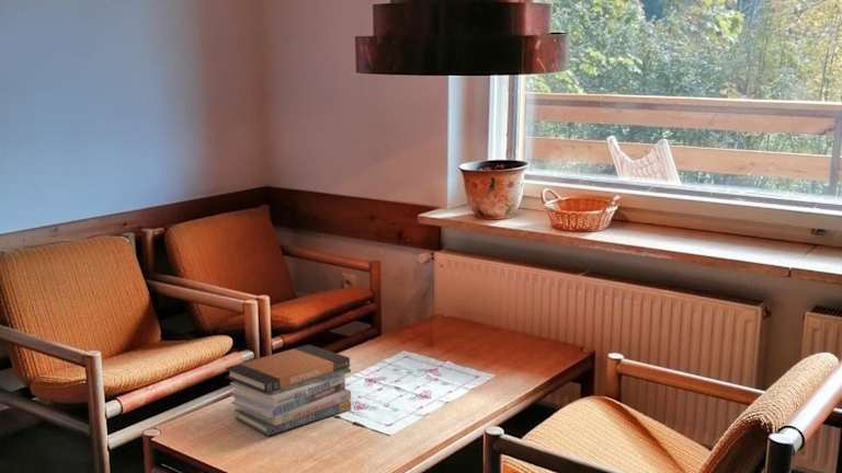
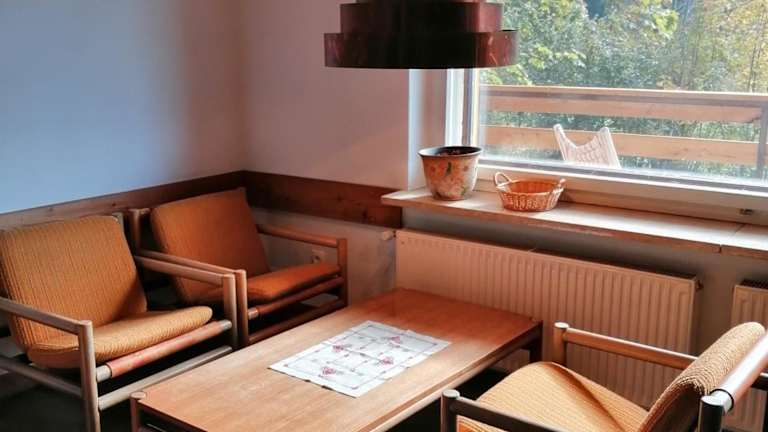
- book stack [225,344,352,437]
